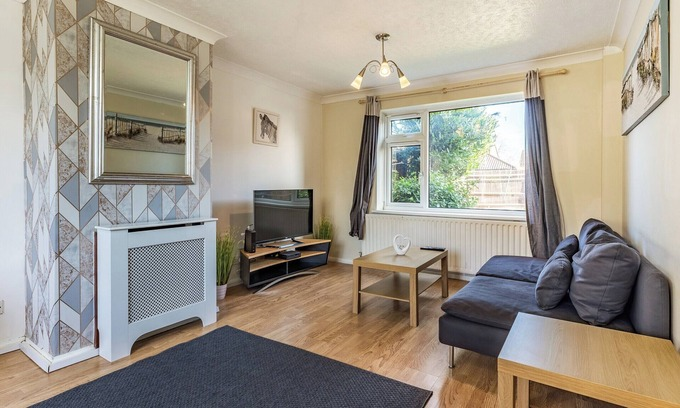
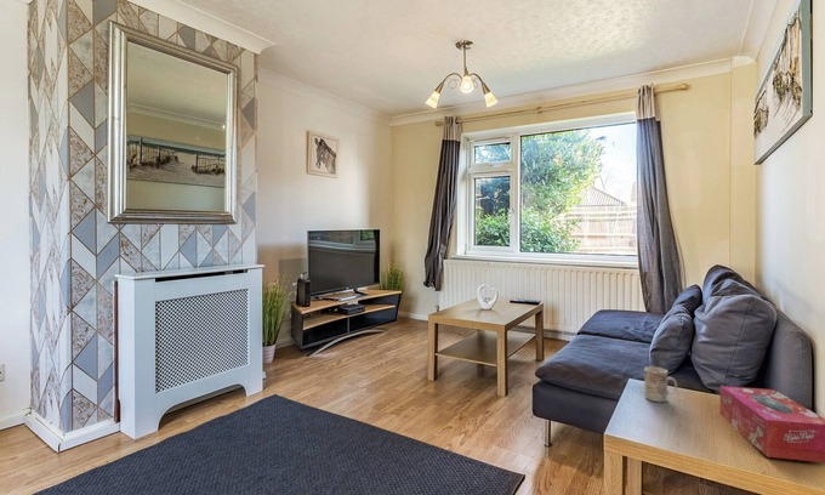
+ mug [643,365,678,403]
+ tissue box [719,385,825,463]
